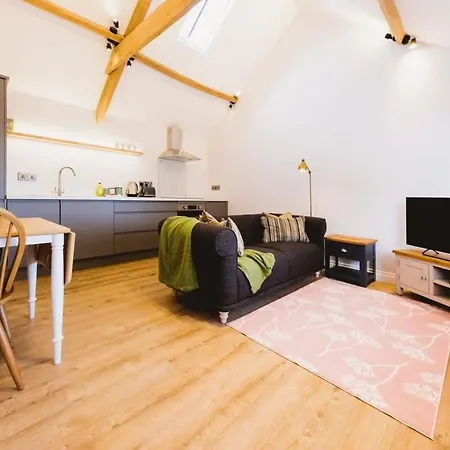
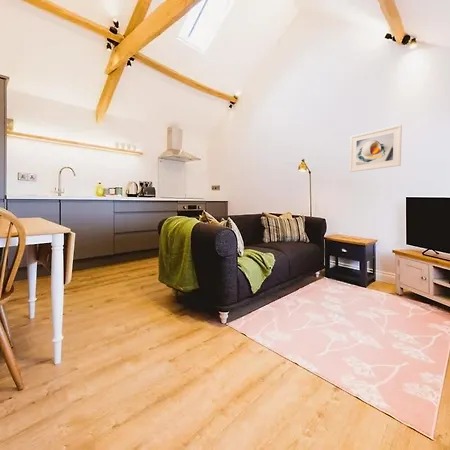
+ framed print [349,124,403,173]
